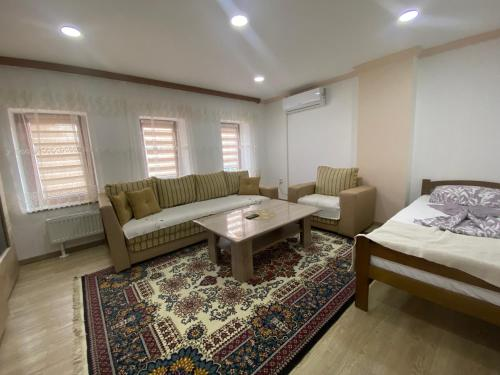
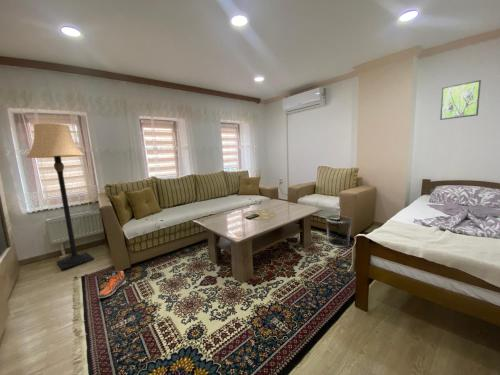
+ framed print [439,79,482,121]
+ sneaker [98,270,127,299]
+ waste bin [325,214,353,248]
+ lamp [25,123,95,271]
